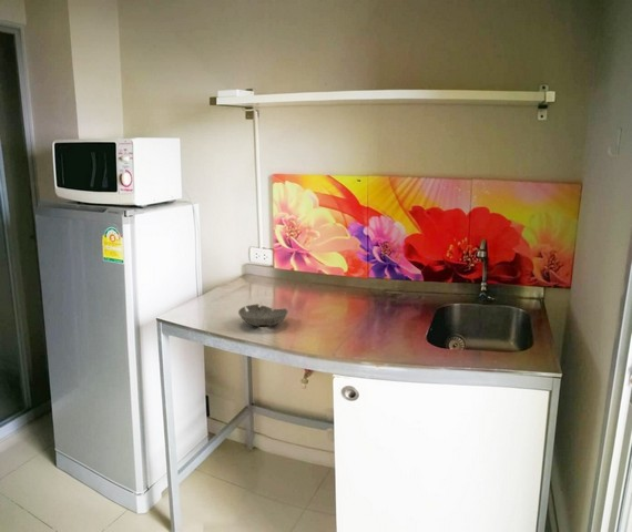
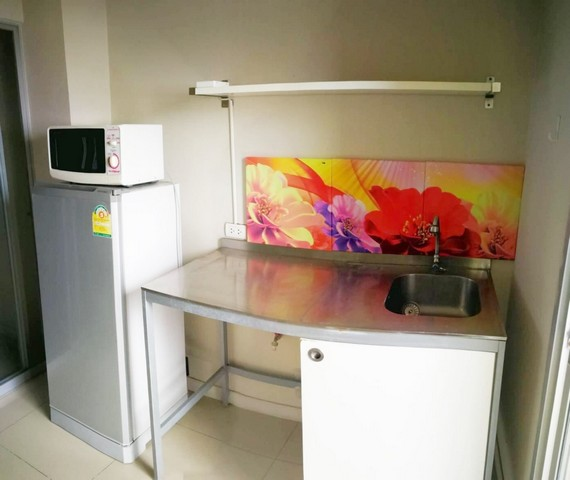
- bowl [237,303,289,327]
